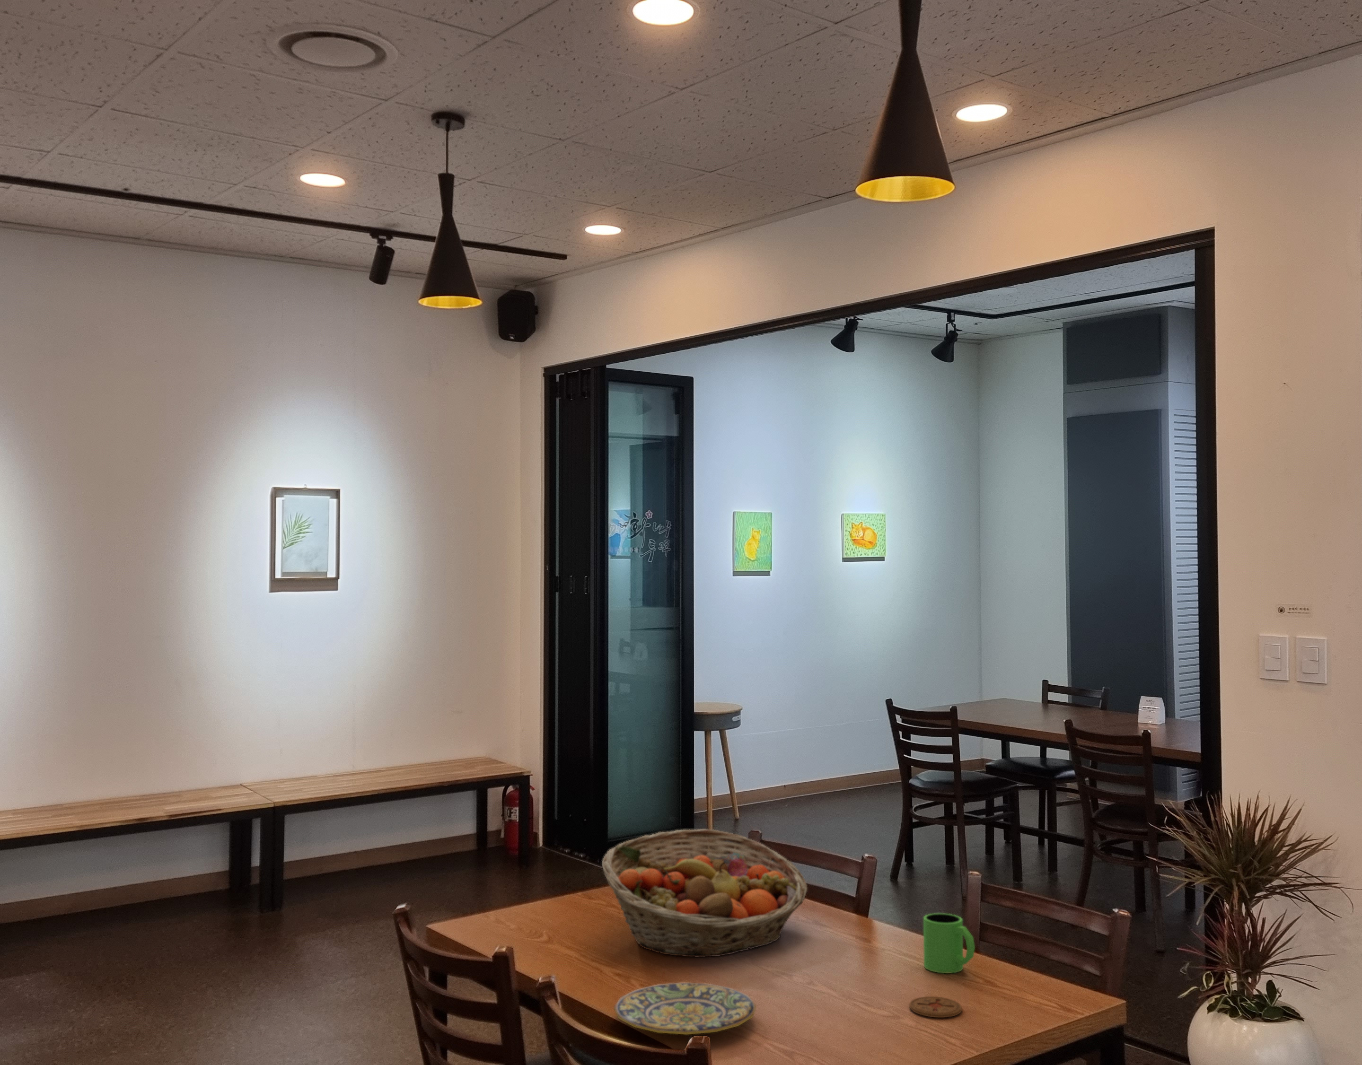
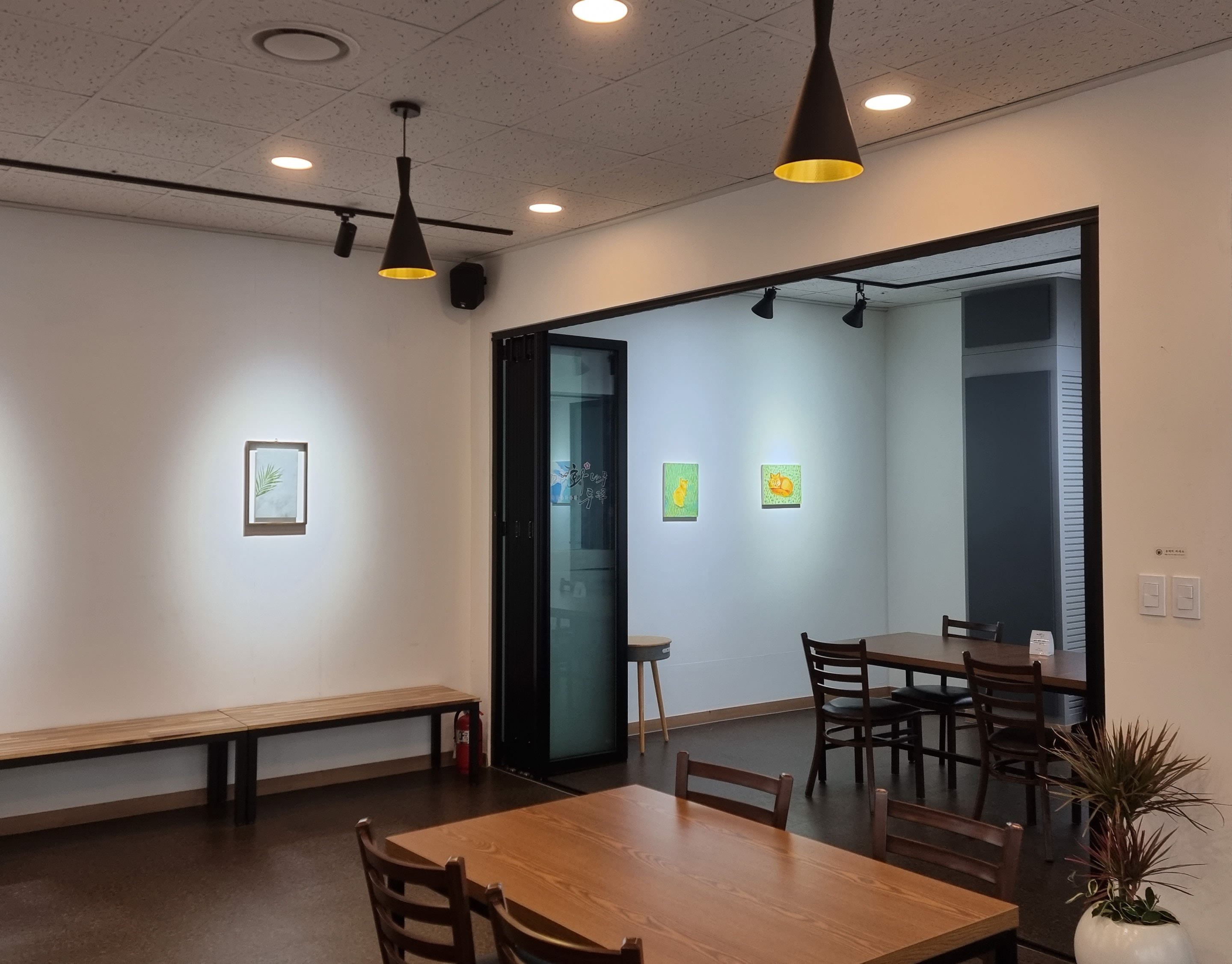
- mug [923,913,975,973]
- plate [614,982,757,1035]
- coaster [909,997,962,1019]
- fruit basket [601,829,808,958]
